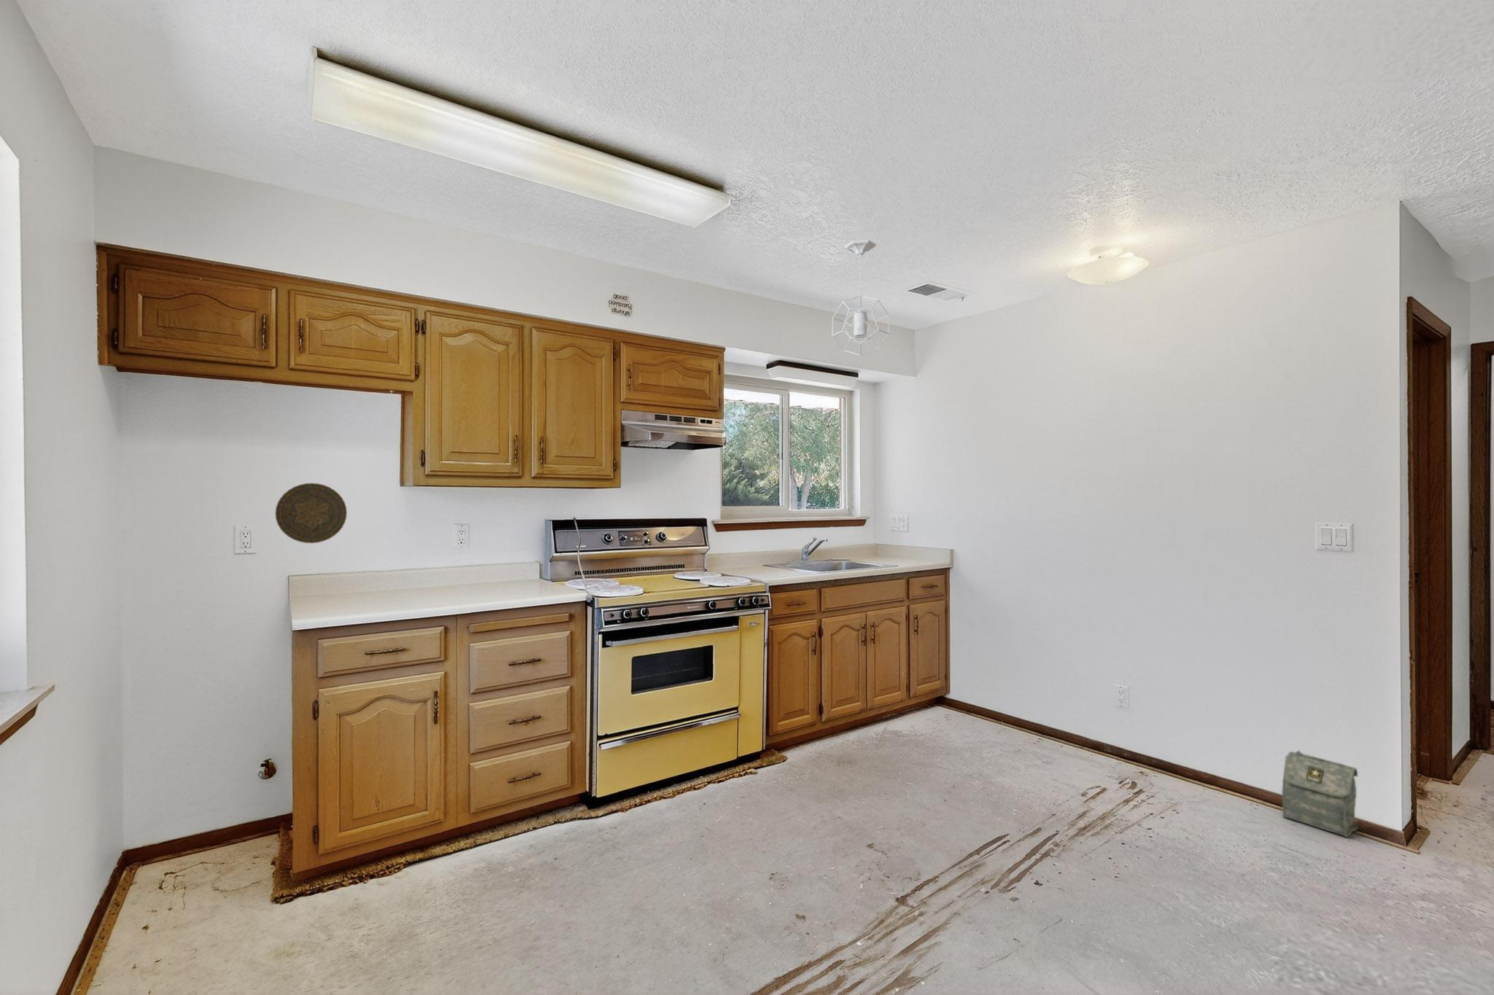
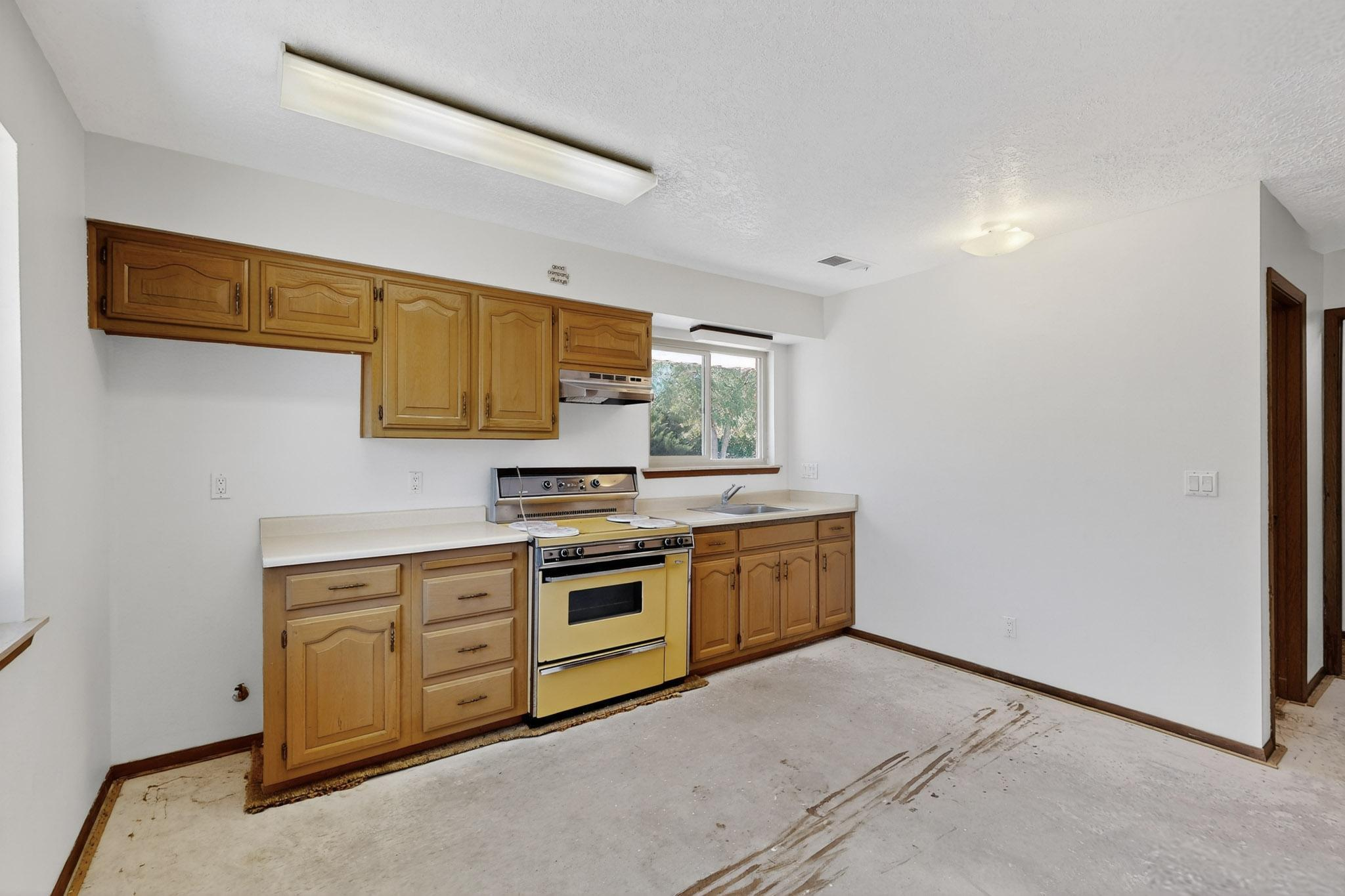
- decorative plate [274,483,348,544]
- pendant light [832,239,890,356]
- bag [1281,750,1360,838]
